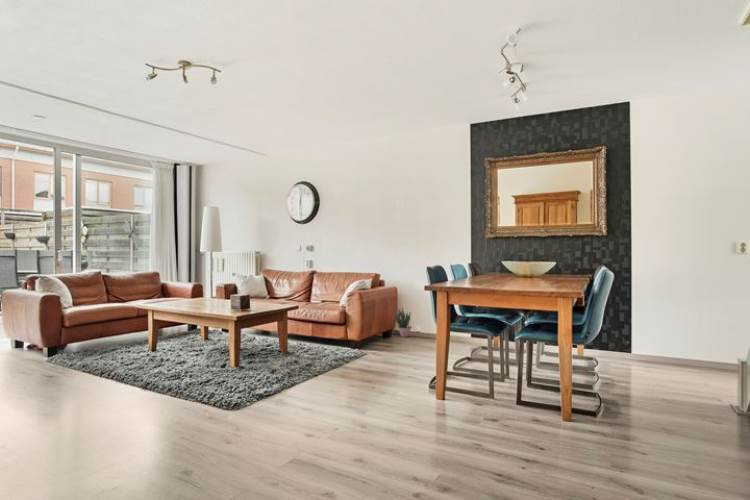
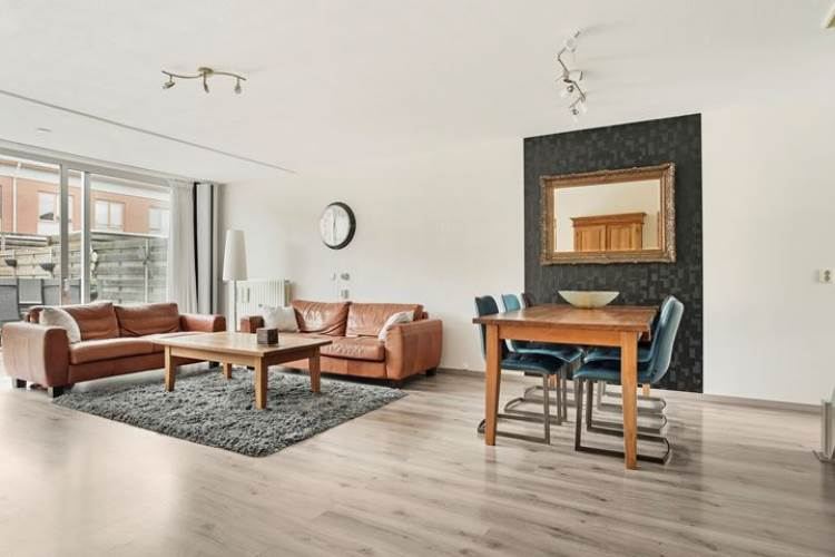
- potted plant [395,308,413,338]
